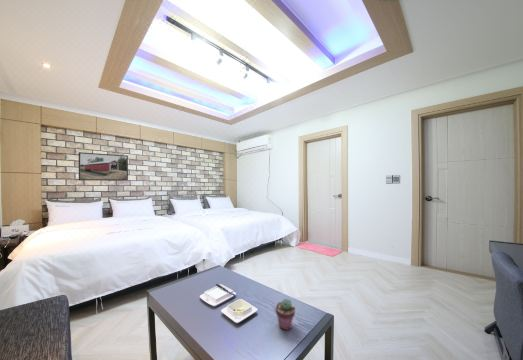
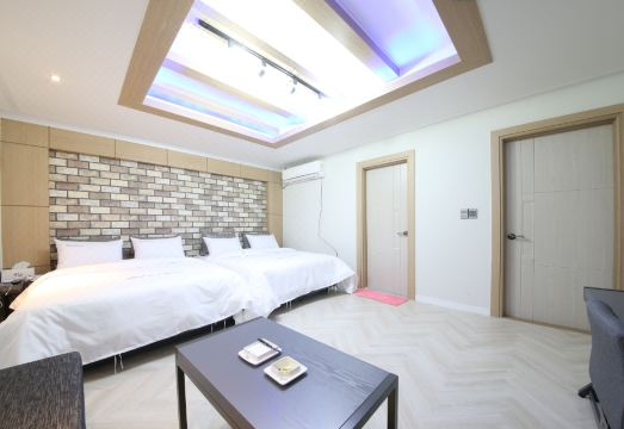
- potted succulent [274,298,296,331]
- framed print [78,151,129,181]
